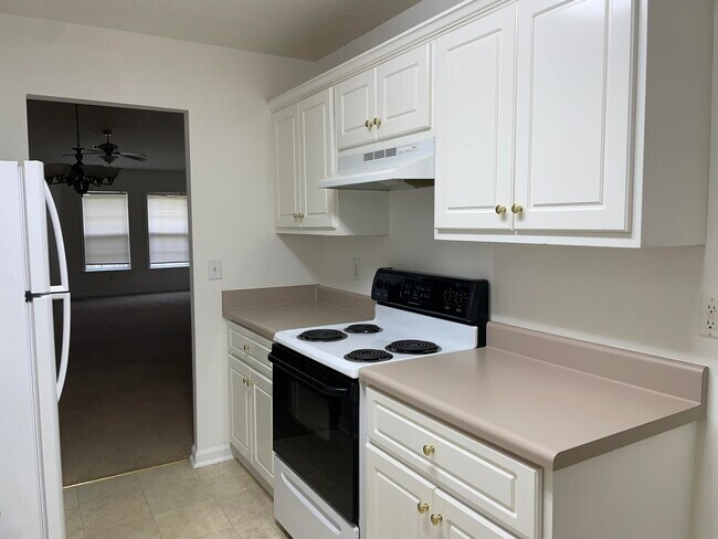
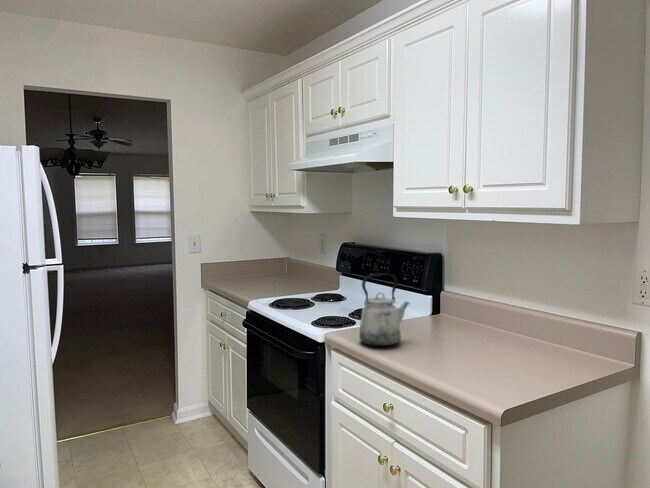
+ kettle [358,272,411,347]
